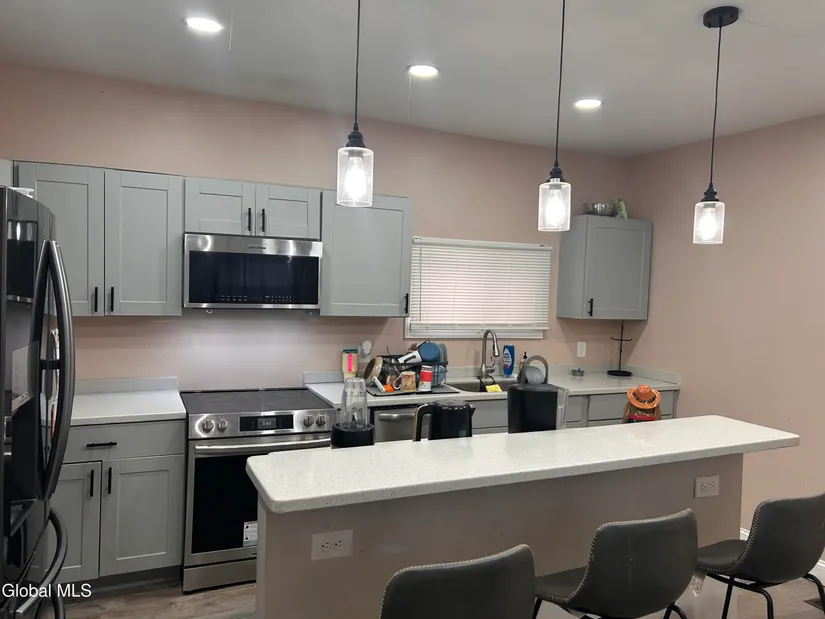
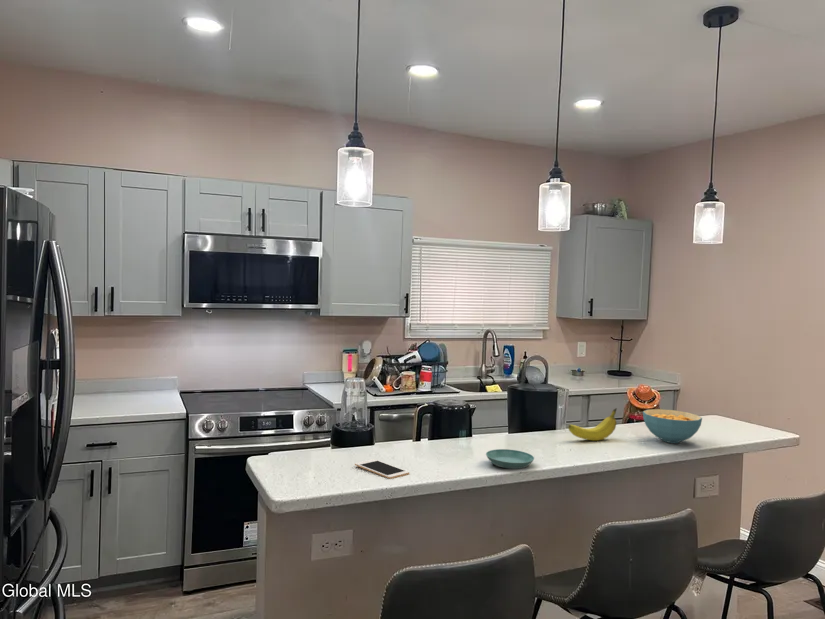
+ fruit [567,407,618,441]
+ cereal bowl [642,408,703,444]
+ cell phone [354,458,410,480]
+ saucer [485,448,535,470]
